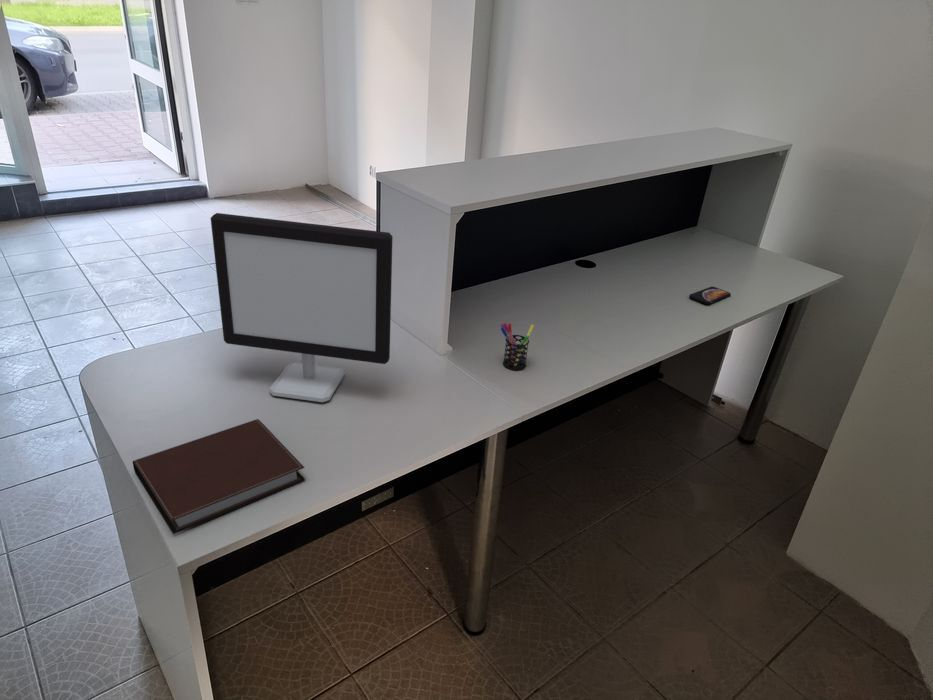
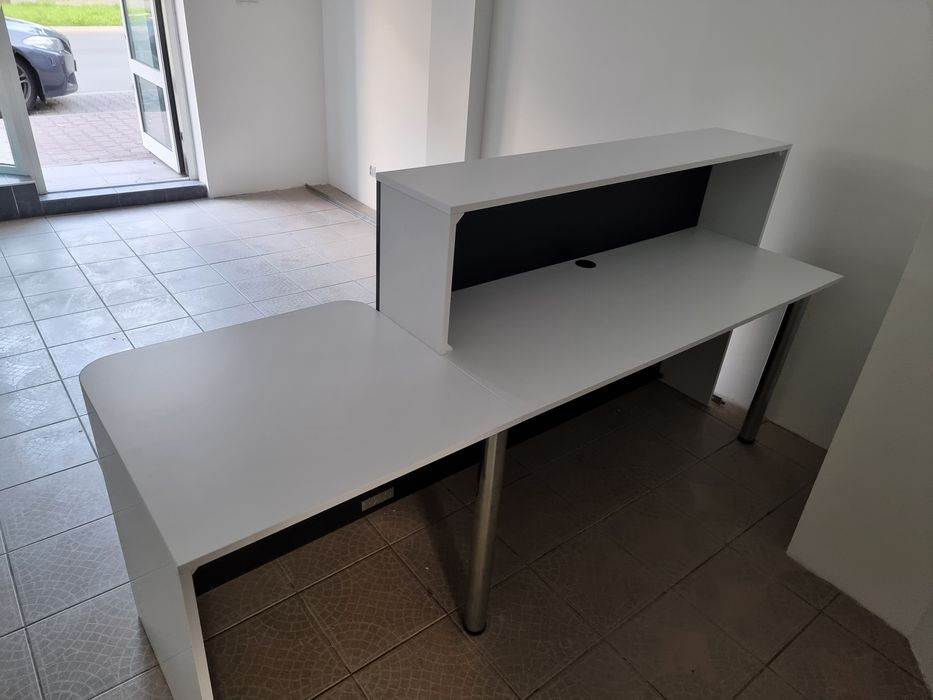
- computer monitor [210,212,394,403]
- smartphone [688,286,732,305]
- notebook [131,418,306,535]
- pen holder [500,322,535,371]
